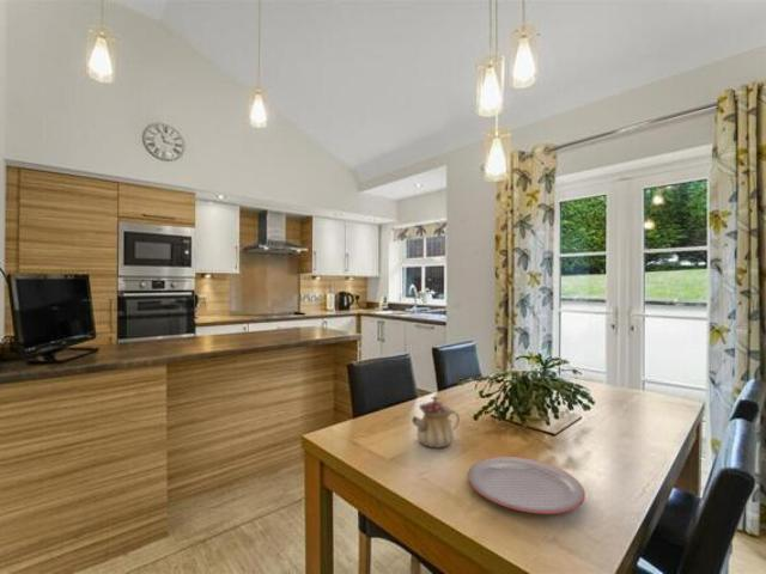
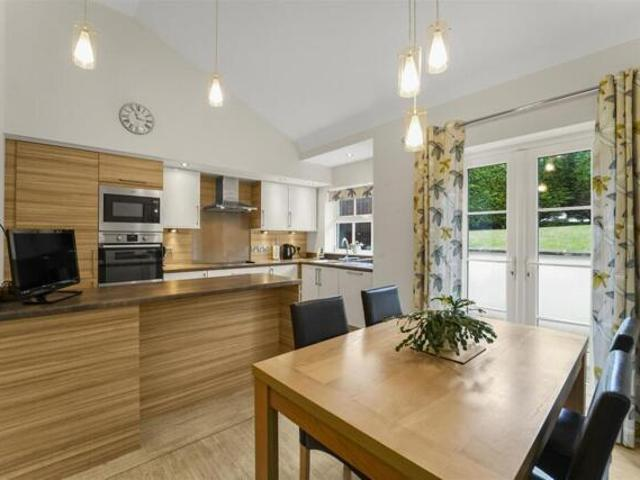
- plate [467,456,586,515]
- teapot [411,395,461,450]
